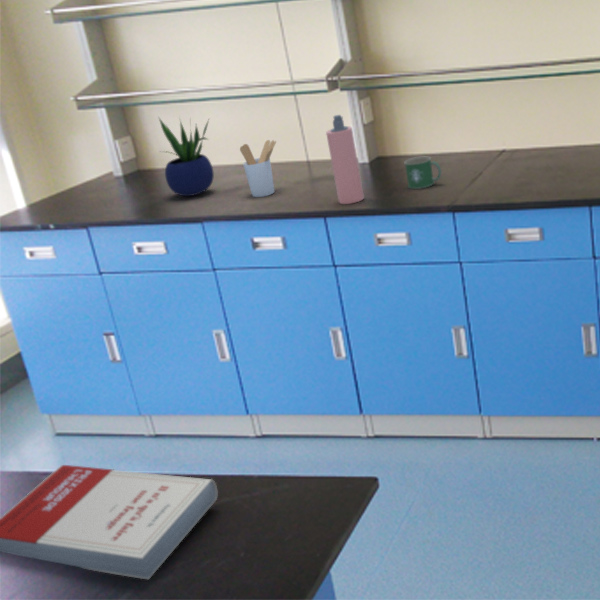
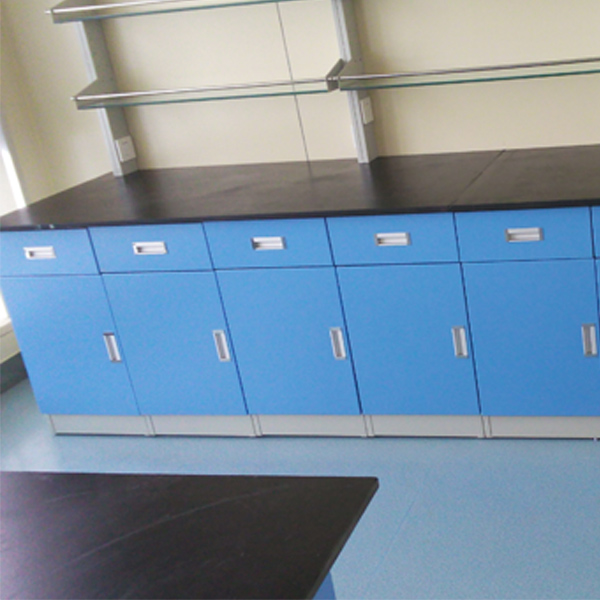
- utensil holder [239,139,277,198]
- book [0,464,219,581]
- mug [403,156,442,190]
- potted plant [157,116,215,197]
- spray bottle [325,114,365,205]
